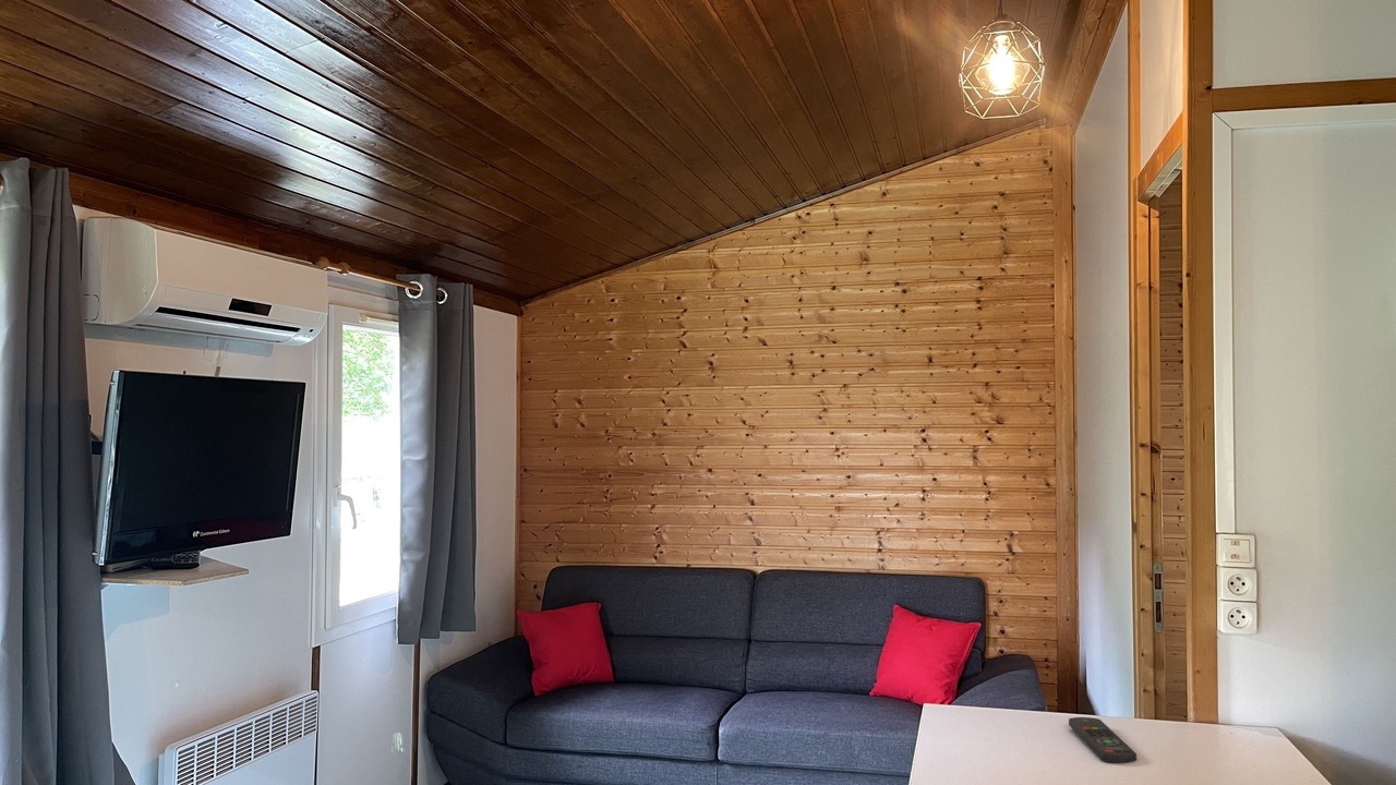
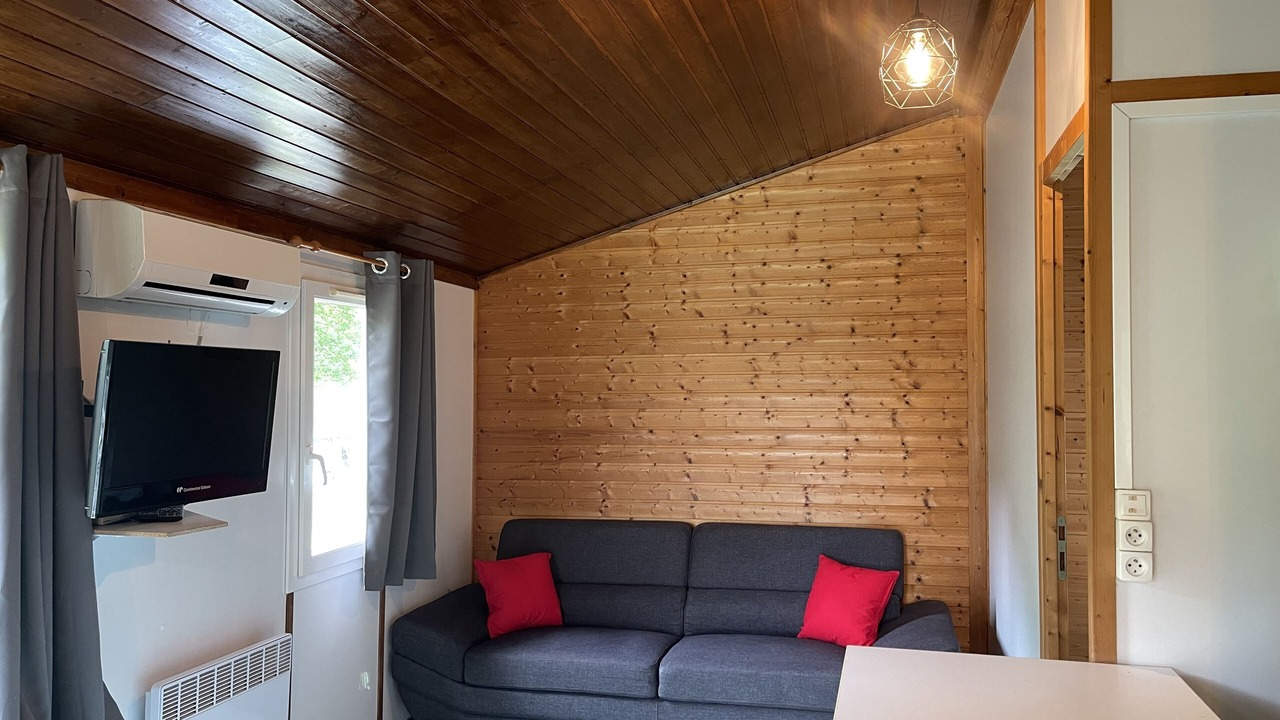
- remote control [1068,716,1138,764]
